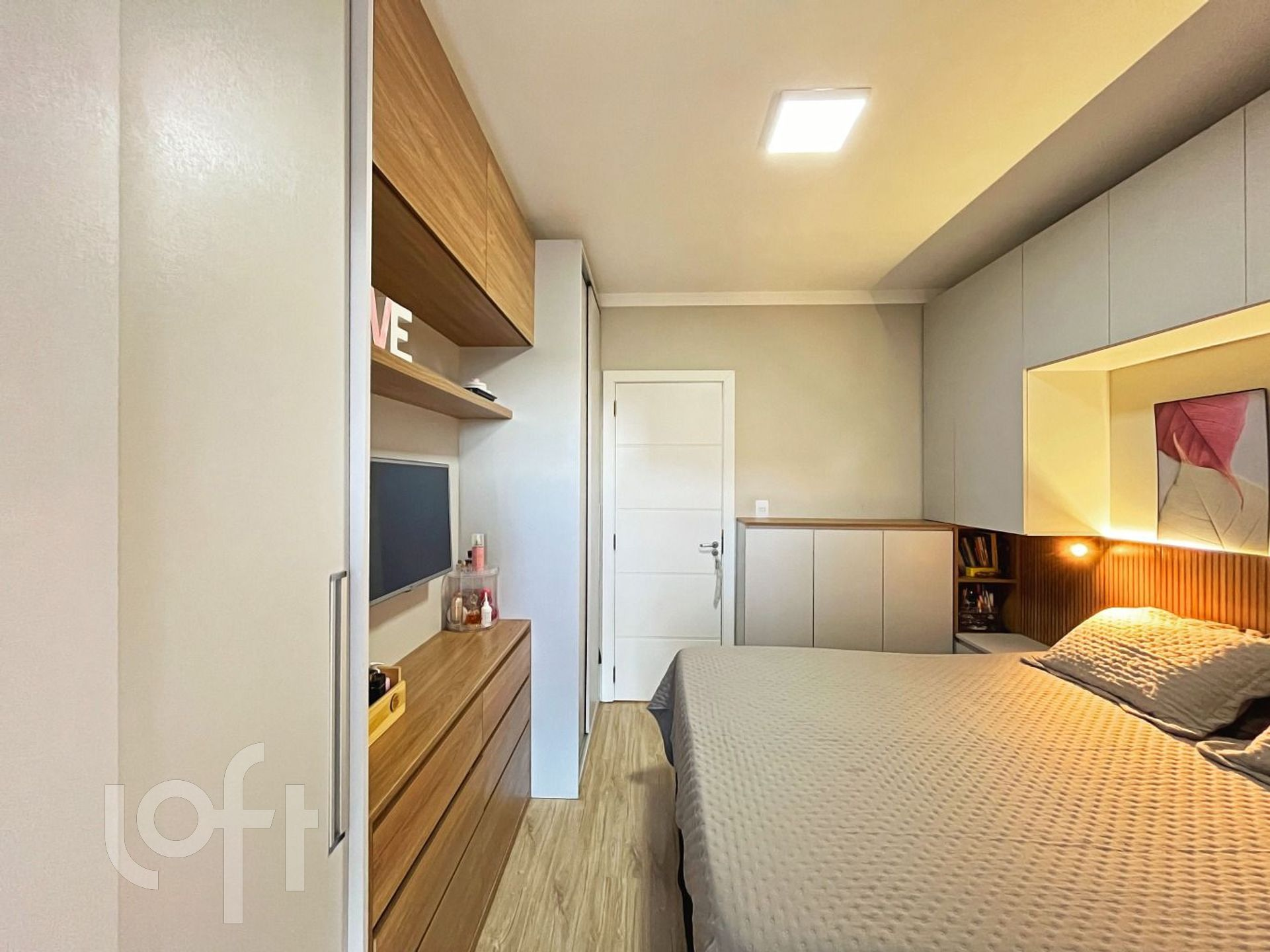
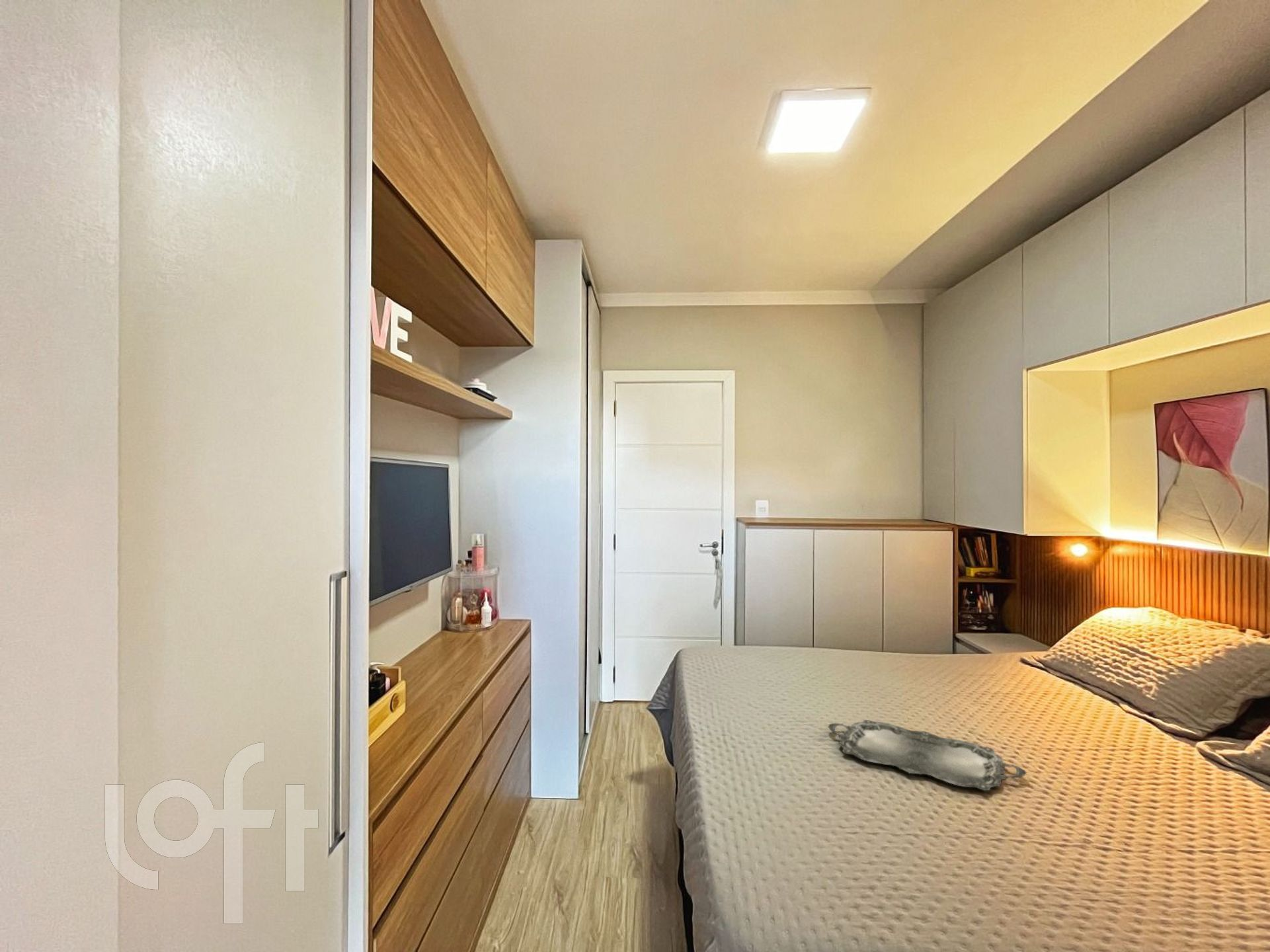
+ serving tray [828,719,1027,791]
